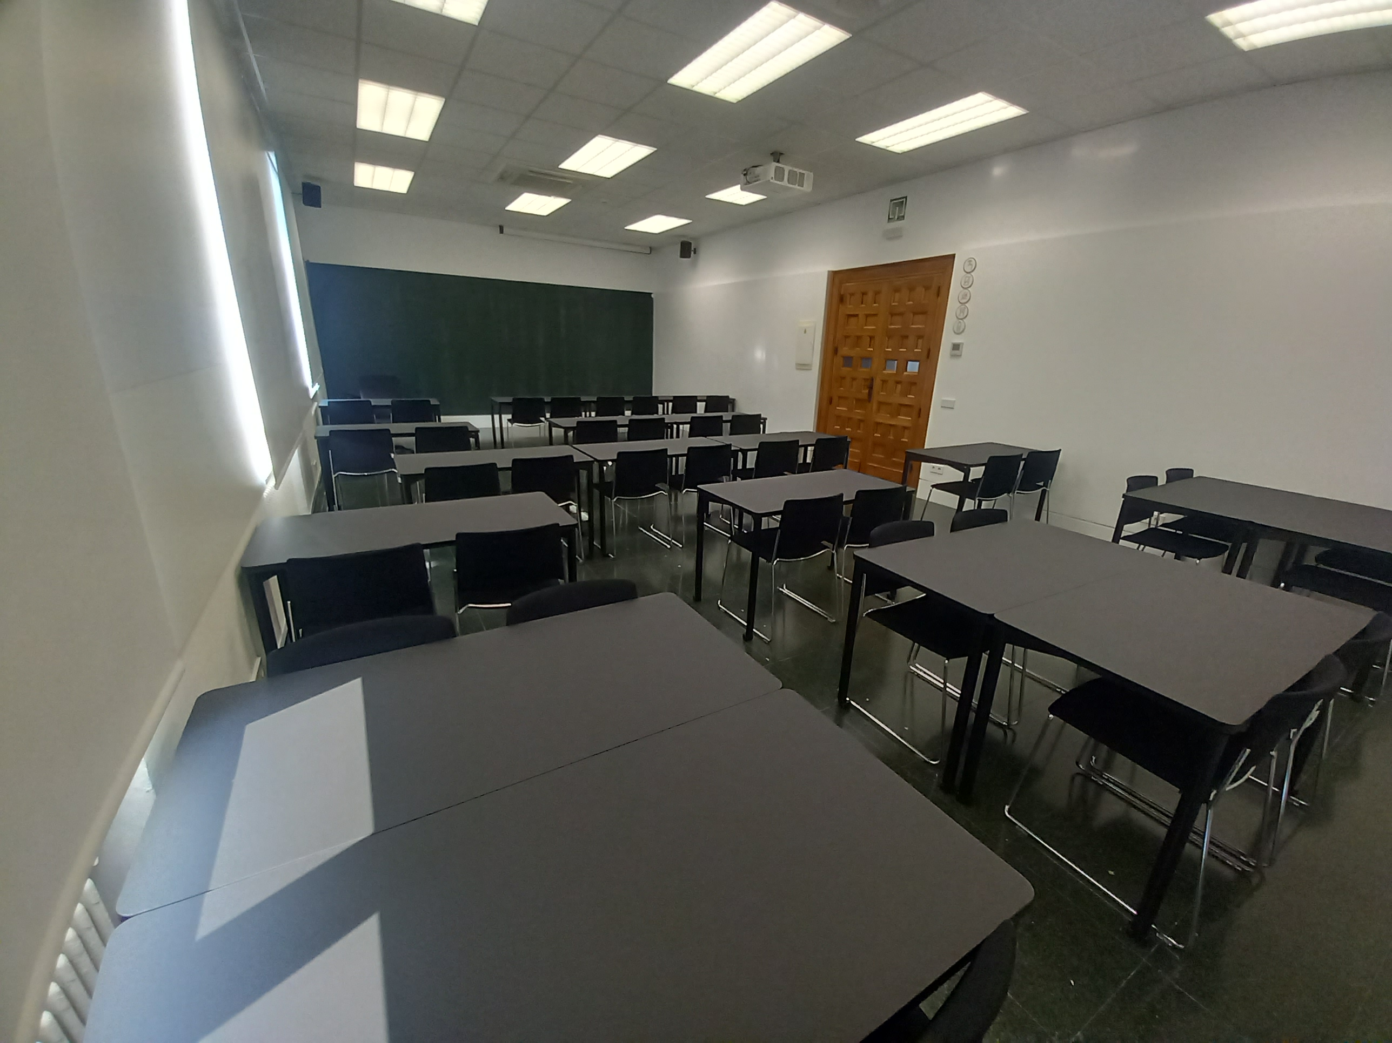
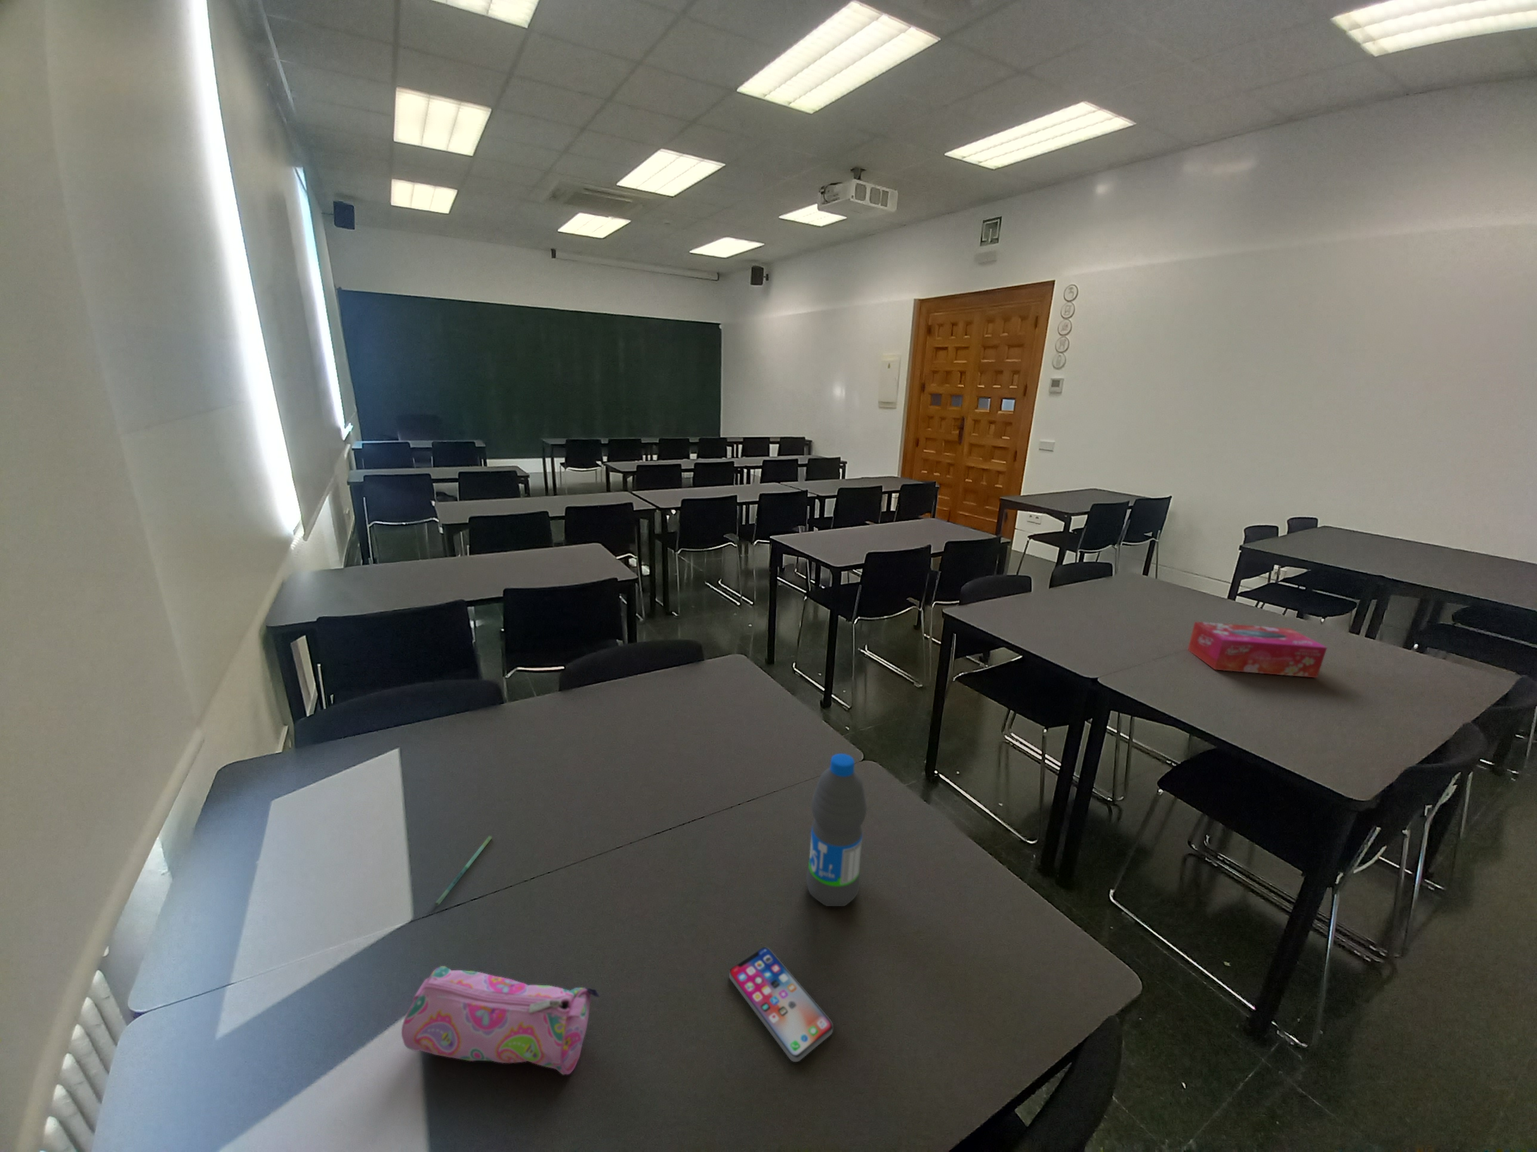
+ tissue box [1187,621,1328,679]
+ pencil case [401,966,600,1075]
+ smartphone [729,946,834,1062]
+ pen [434,835,493,906]
+ water bottle [806,753,868,906]
